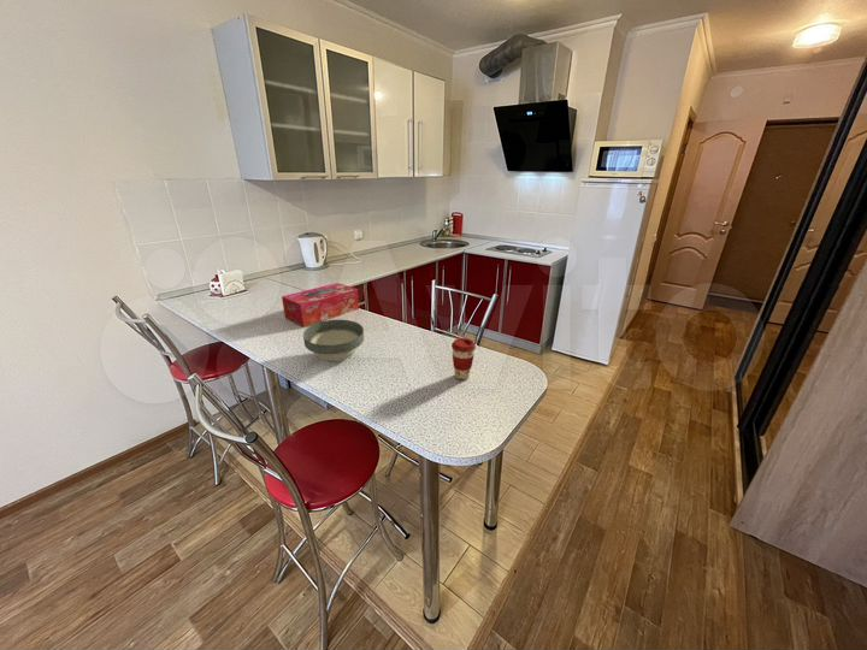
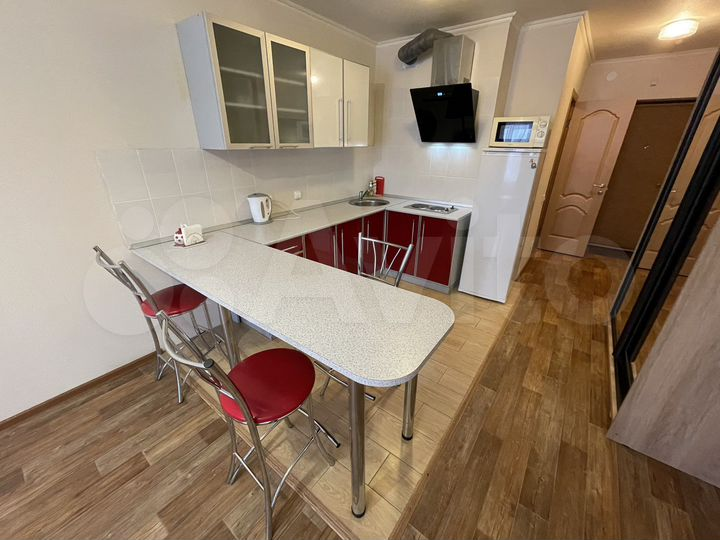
- coffee cup [450,337,477,380]
- tissue box [281,282,360,327]
- bowl [302,319,365,362]
